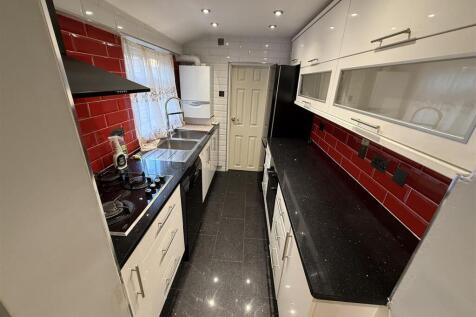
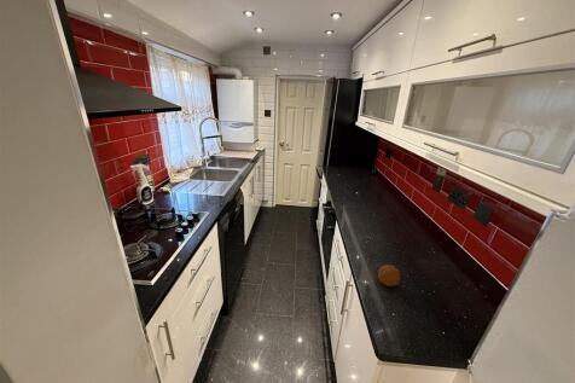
+ fruit [377,263,401,288]
